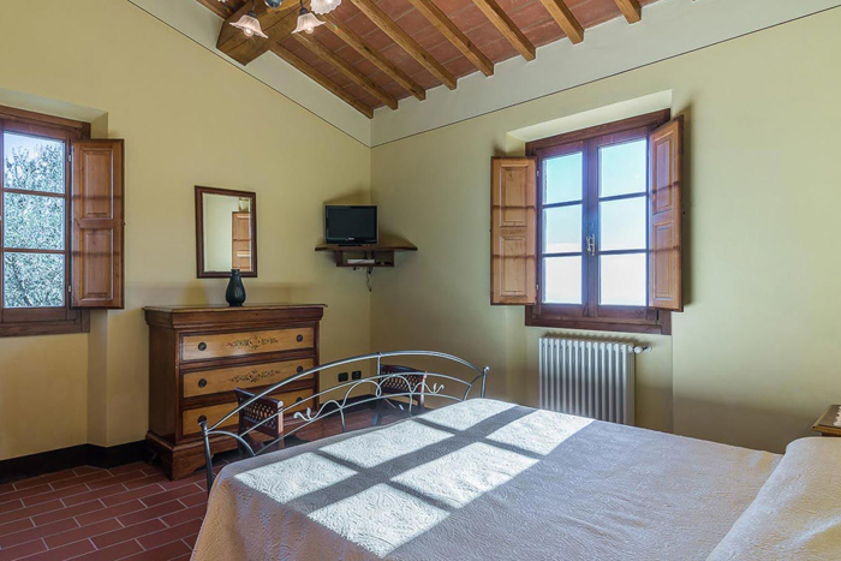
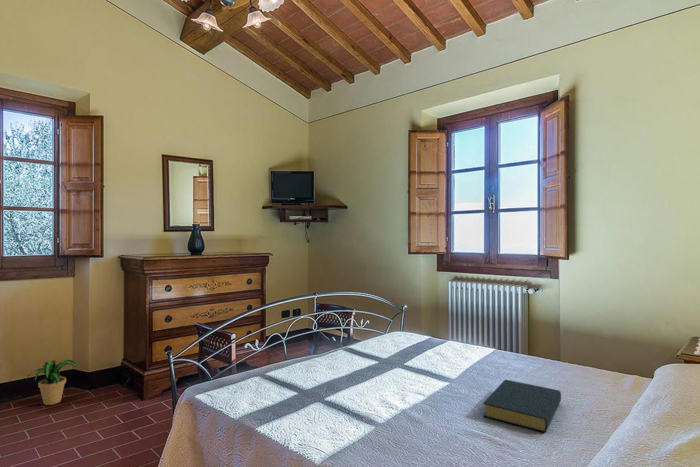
+ hardback book [482,378,562,433]
+ potted plant [25,359,79,406]
